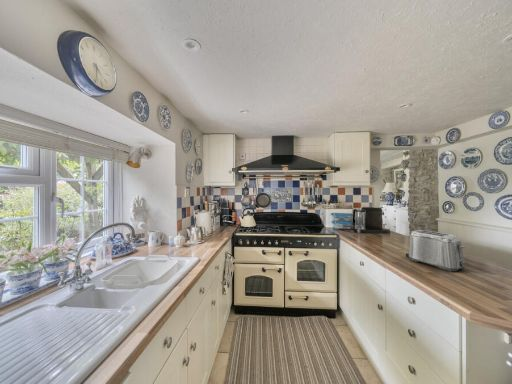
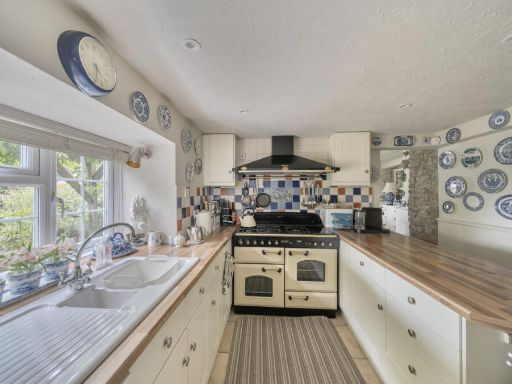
- toaster [405,229,466,272]
